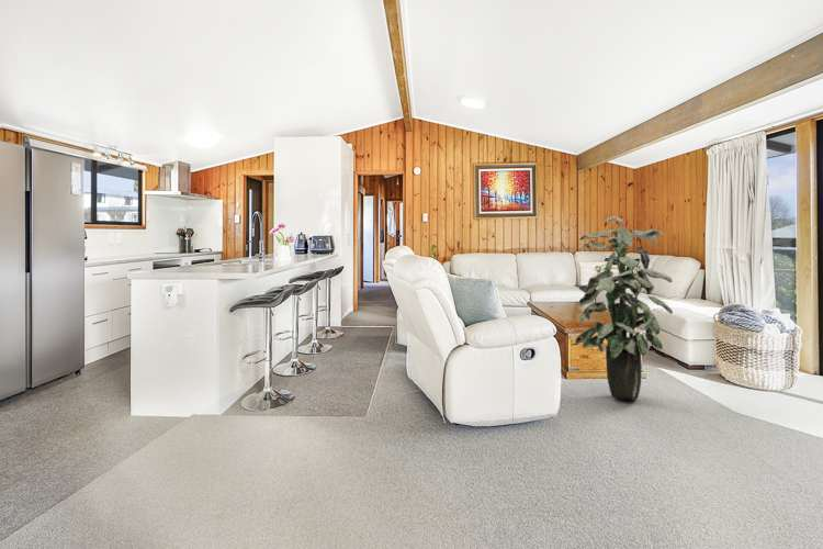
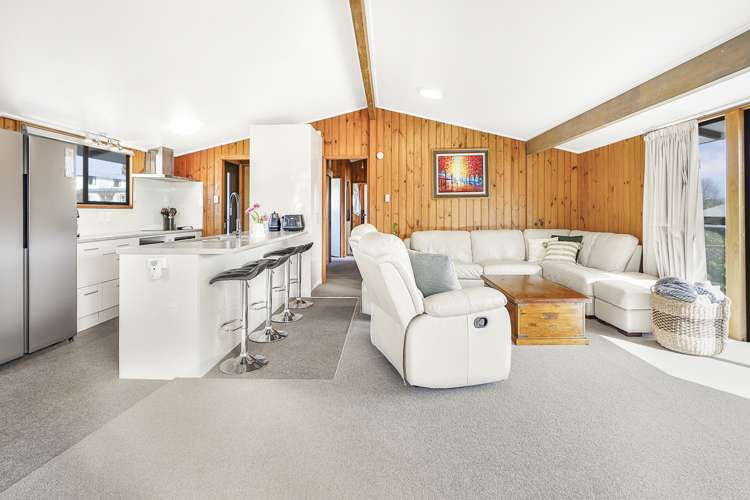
- indoor plant [574,215,674,401]
